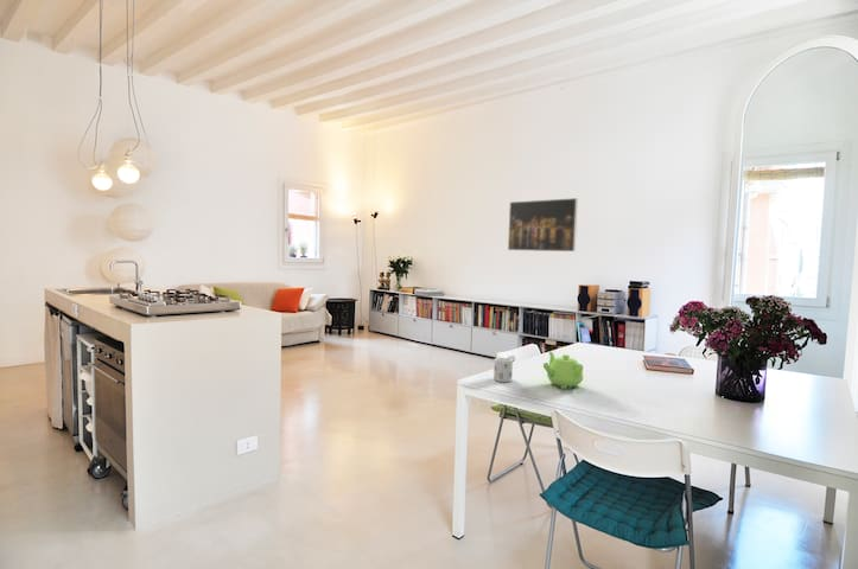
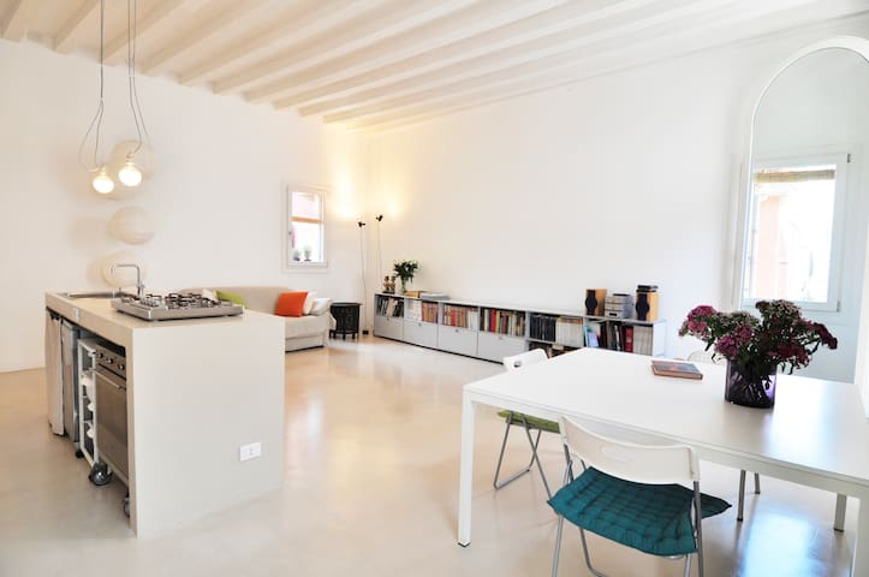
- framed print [507,197,579,252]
- mug [492,357,514,383]
- teapot [541,350,584,390]
